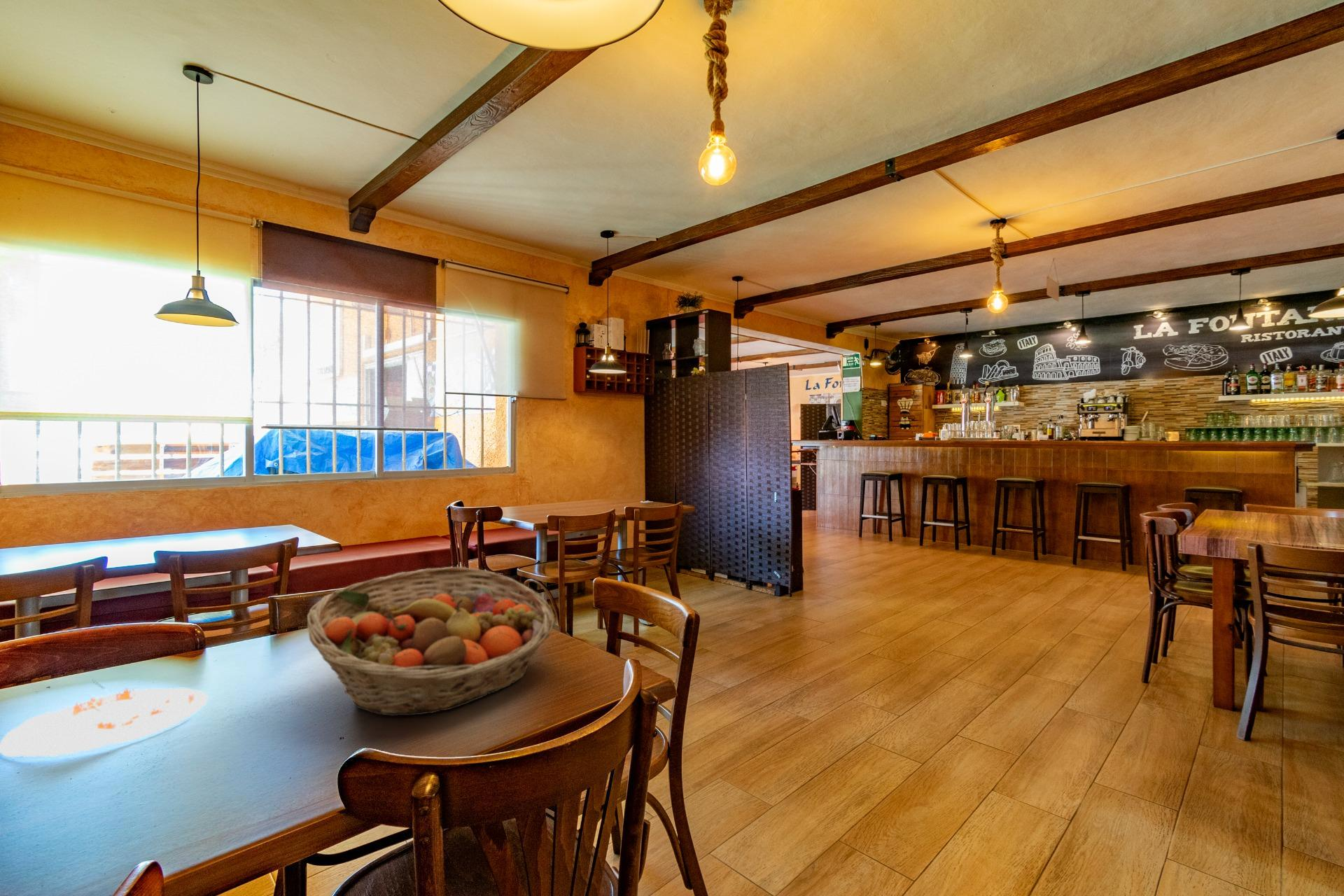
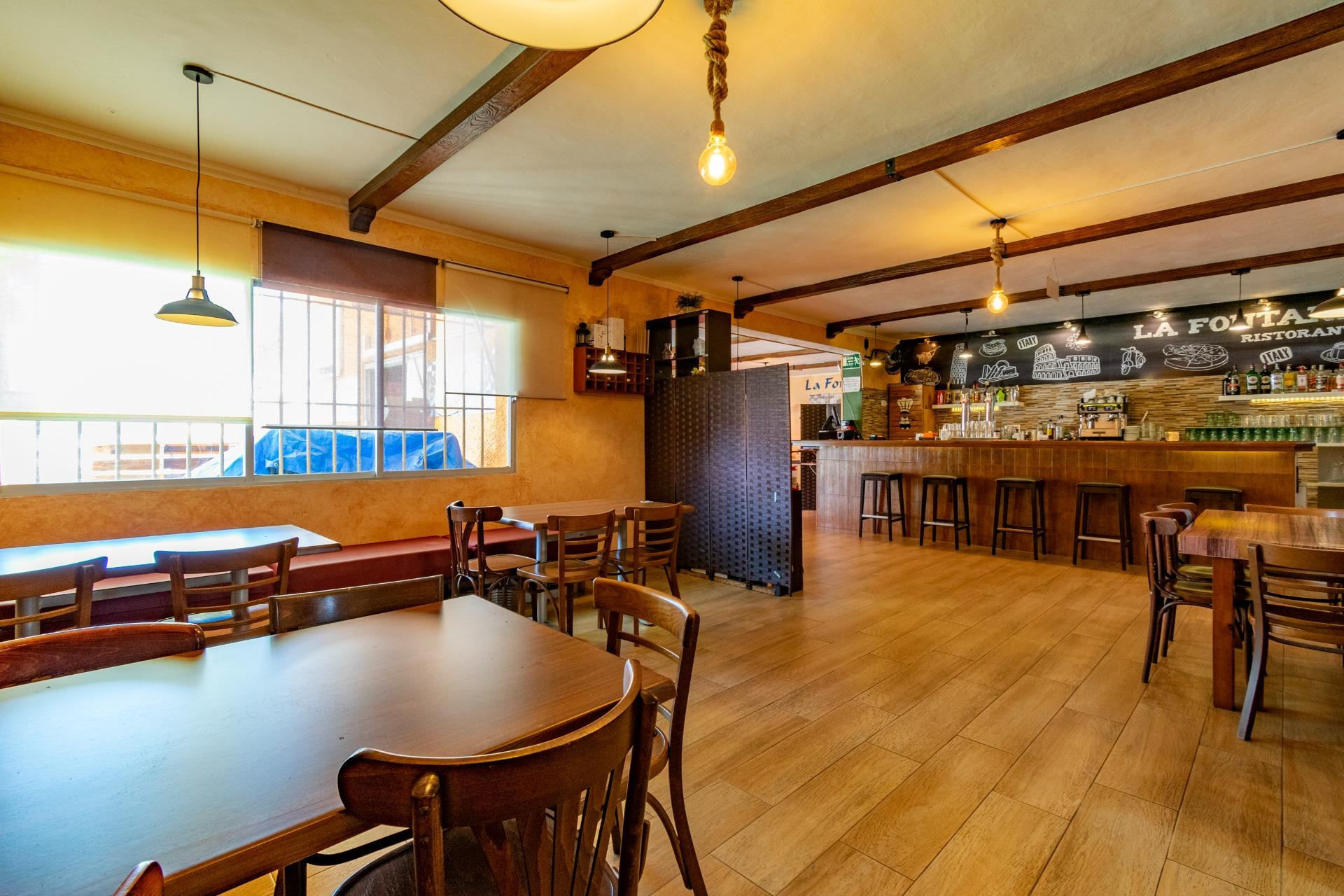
- plate [0,679,209,757]
- fruit basket [307,566,556,717]
